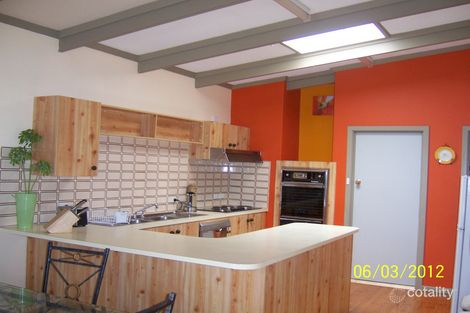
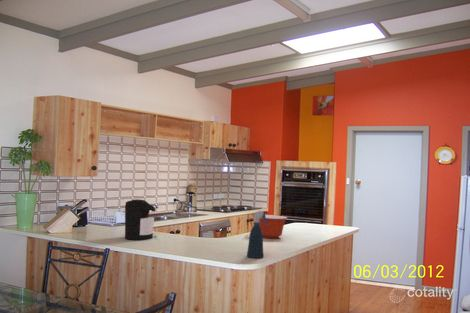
+ coffee maker [124,198,156,241]
+ spray bottle [246,210,268,259]
+ mixing bowl [259,214,288,239]
